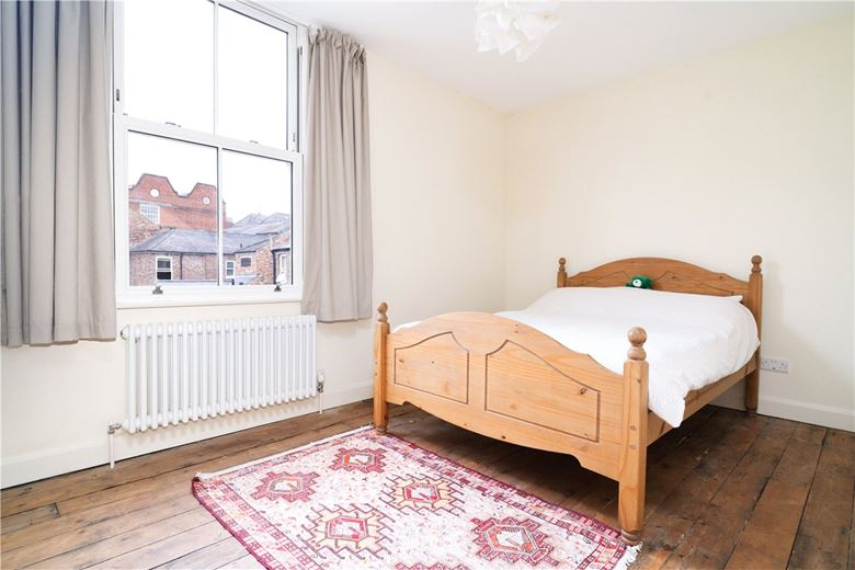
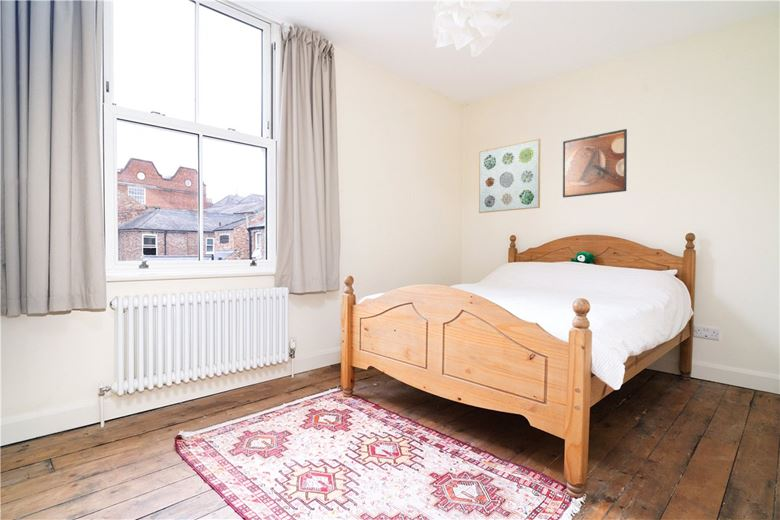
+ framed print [562,128,628,198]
+ wall art [478,138,541,214]
